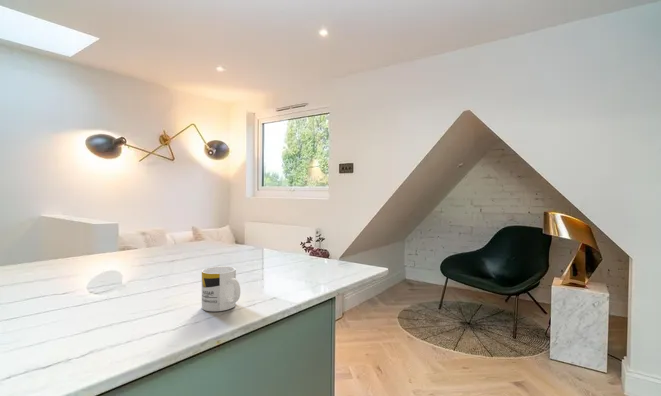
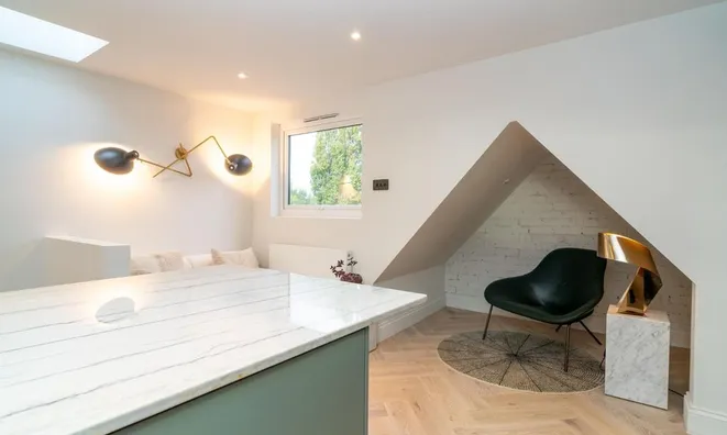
- mug [201,265,241,312]
